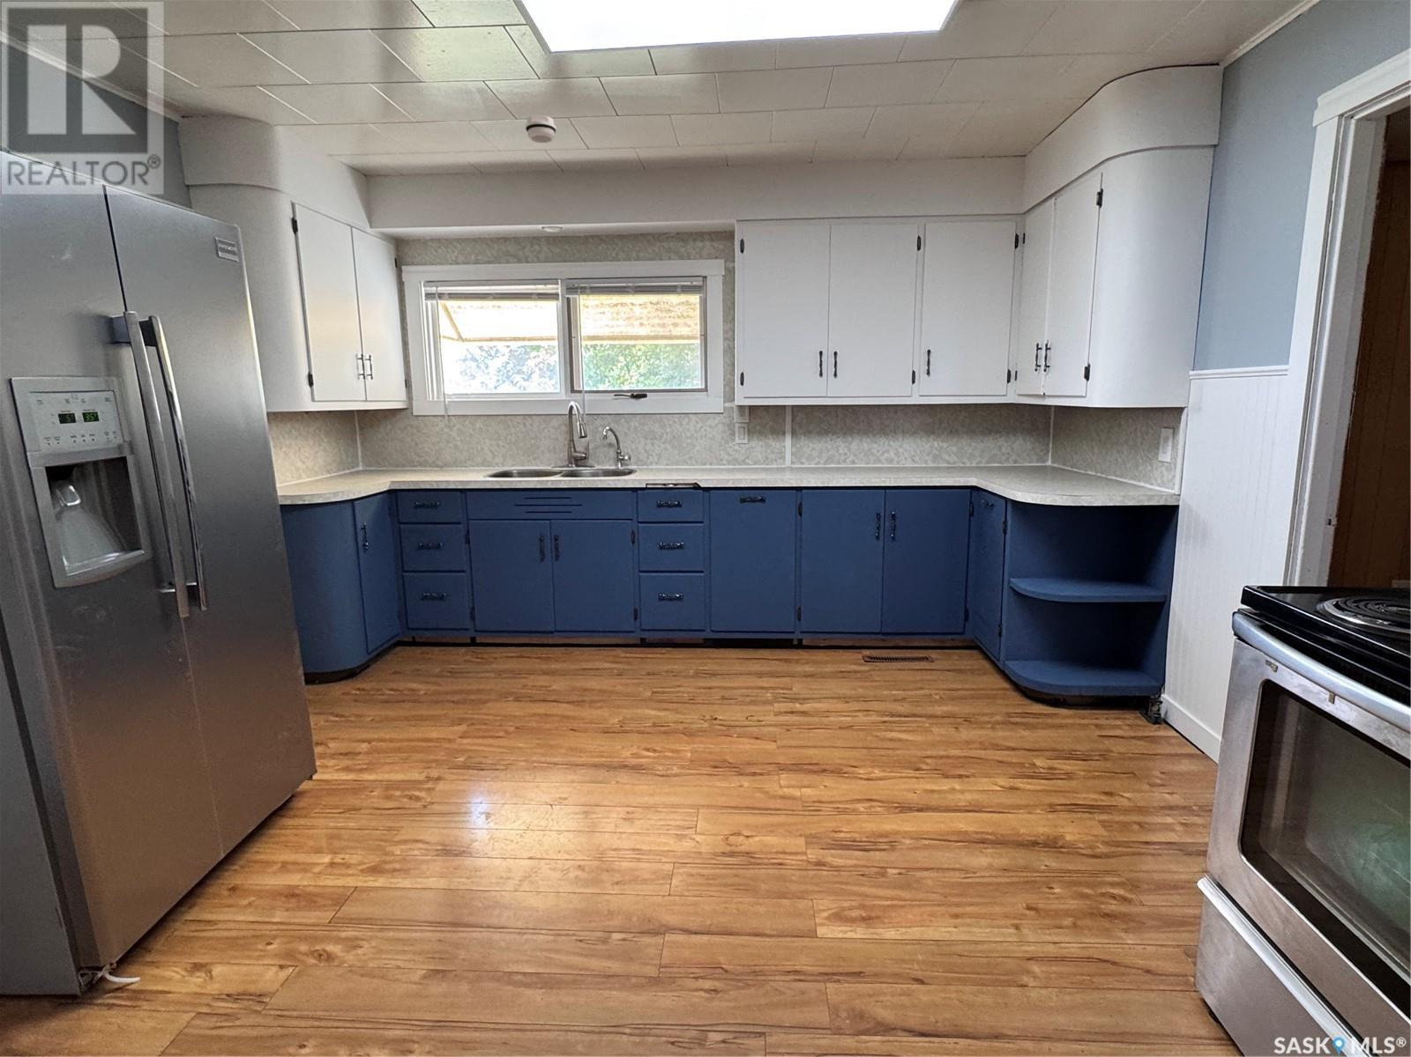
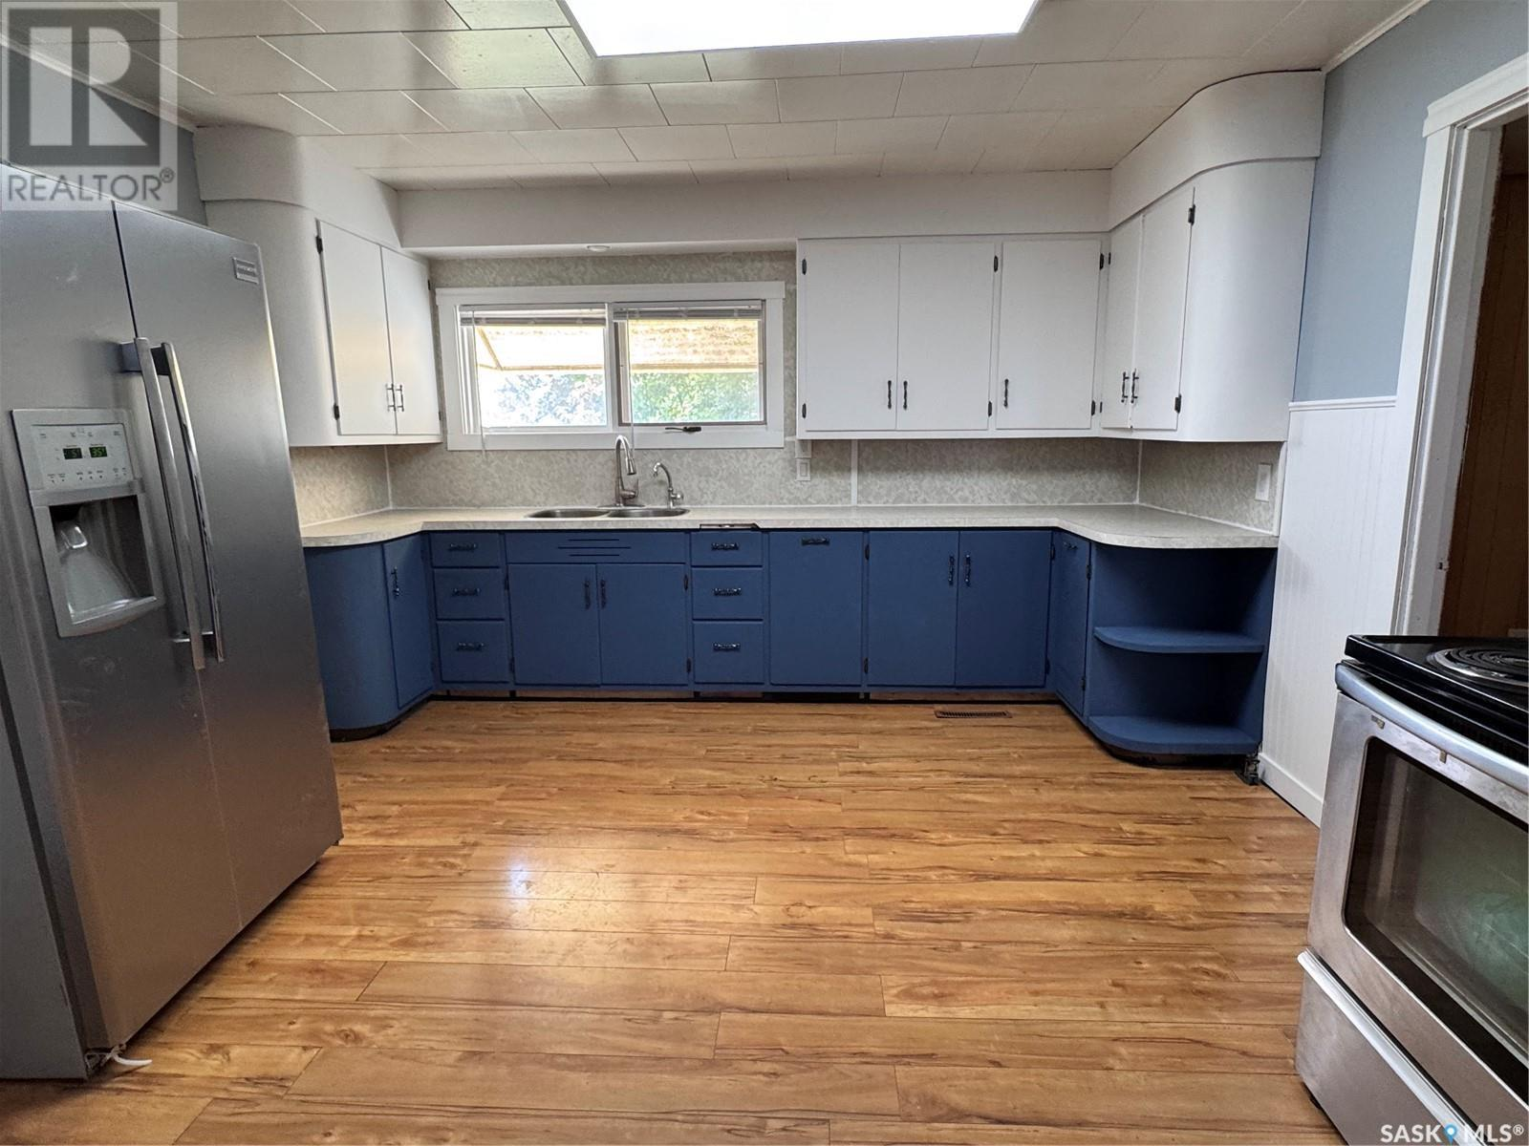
- smoke detector [524,114,558,143]
